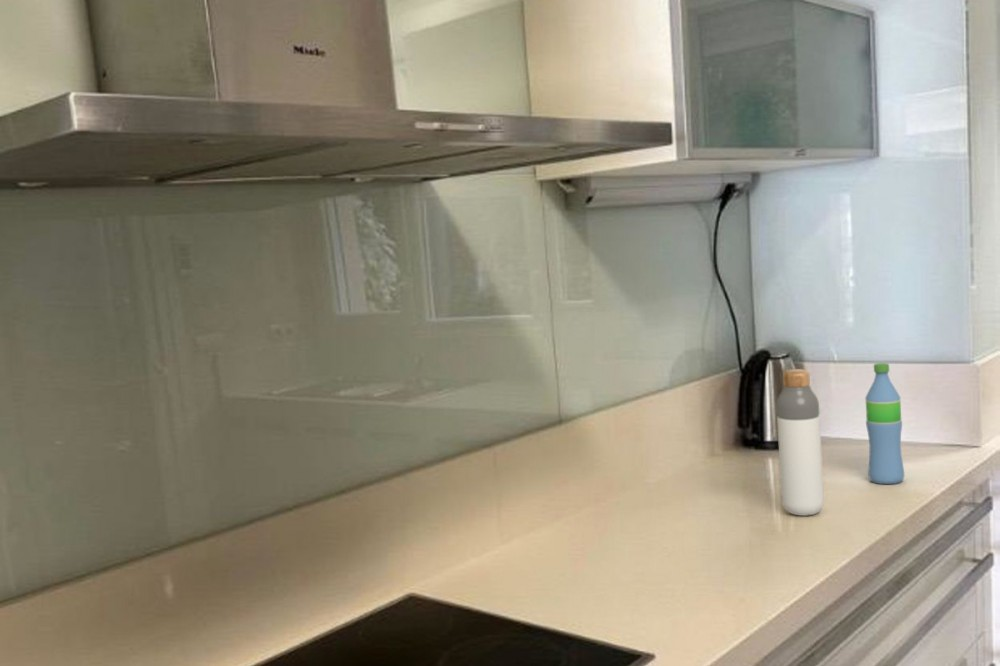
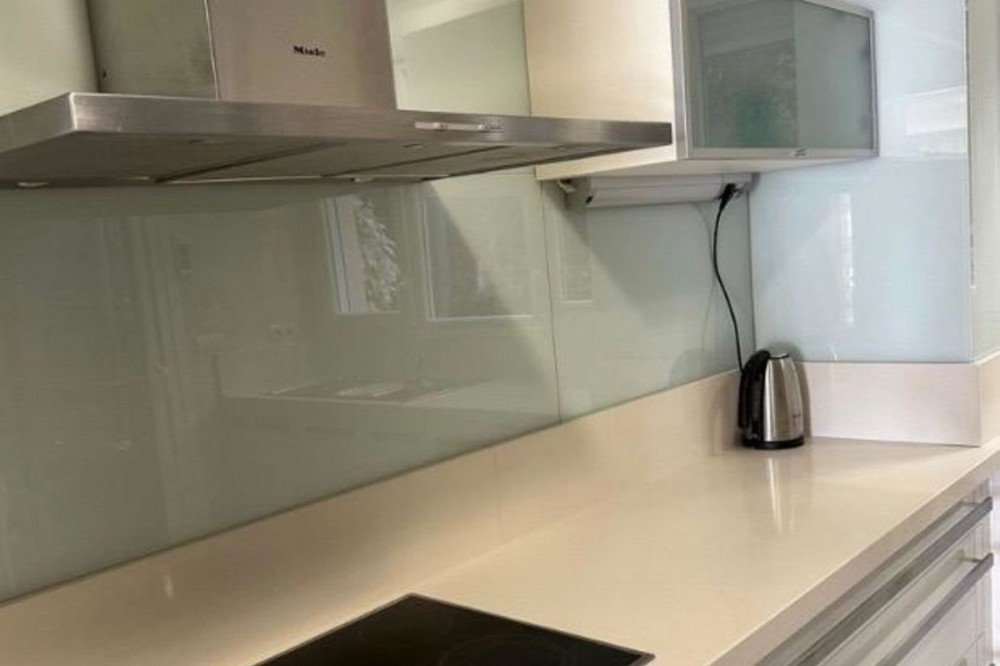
- water bottle [864,362,905,485]
- bottle [776,368,825,517]
